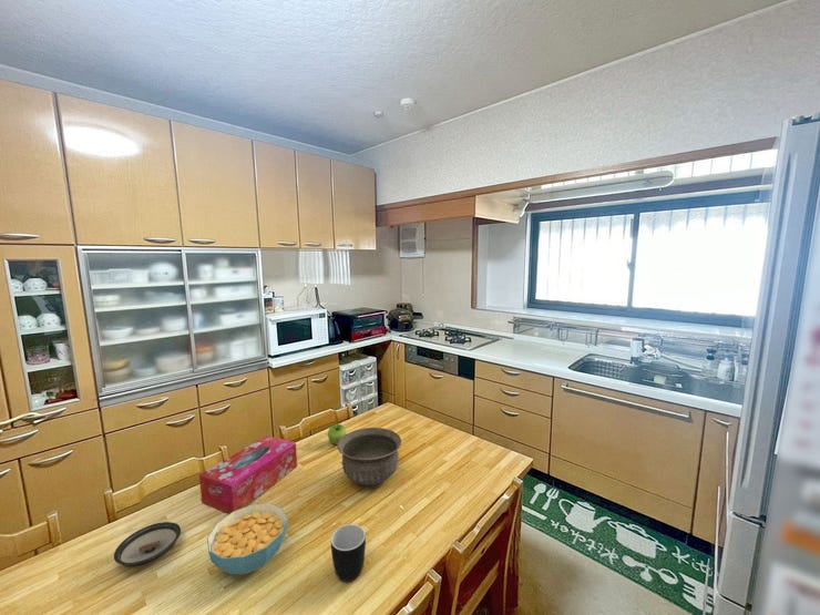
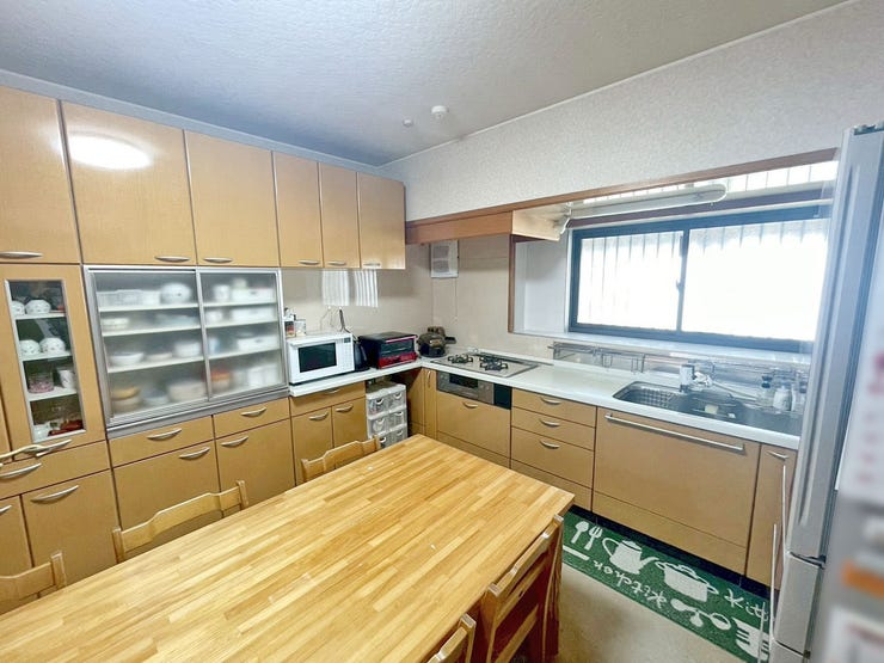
- tissue box [198,434,298,514]
- saucer [113,521,182,568]
- fruit [327,423,347,445]
- cereal bowl [206,502,289,575]
- bowl [336,427,402,490]
- mug [330,523,367,583]
